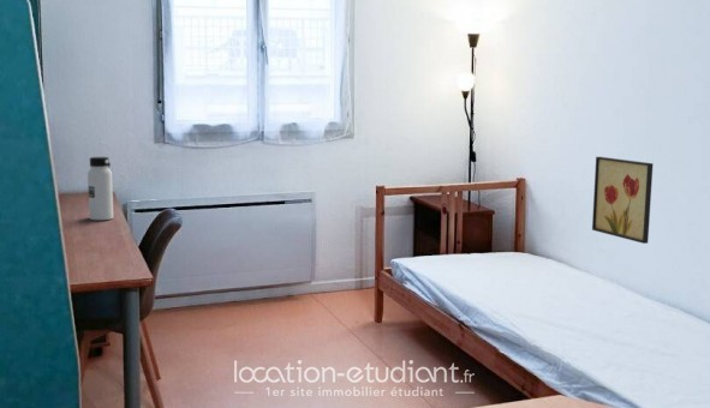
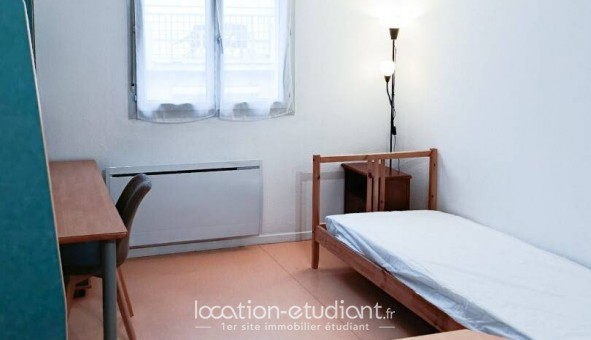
- water bottle [86,156,114,221]
- wall art [591,156,654,245]
